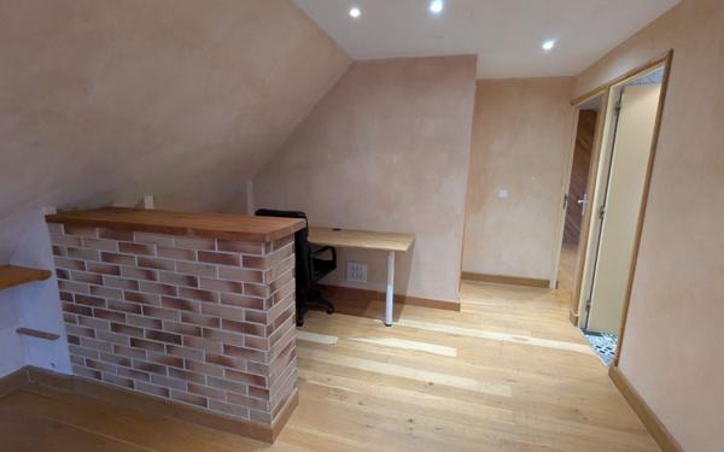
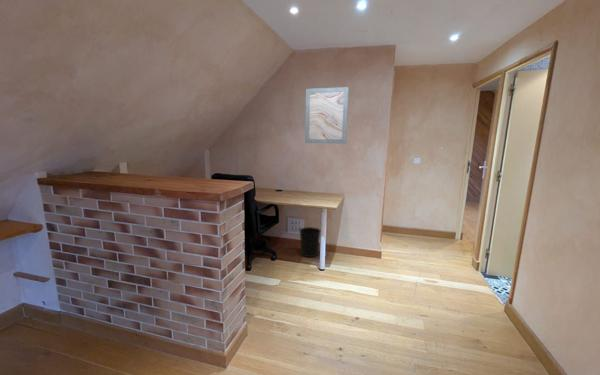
+ wastebasket [298,226,322,258]
+ wall art [304,86,350,145]
